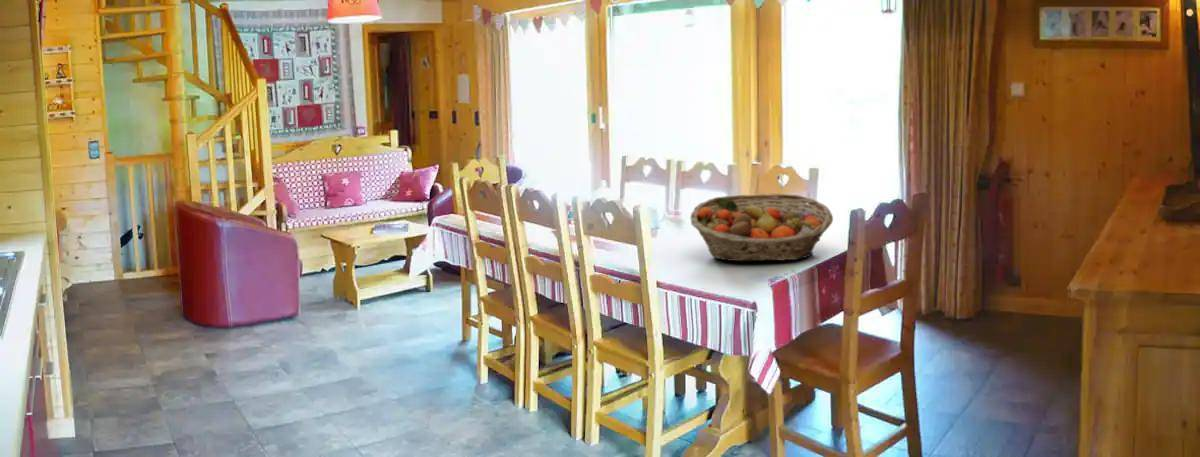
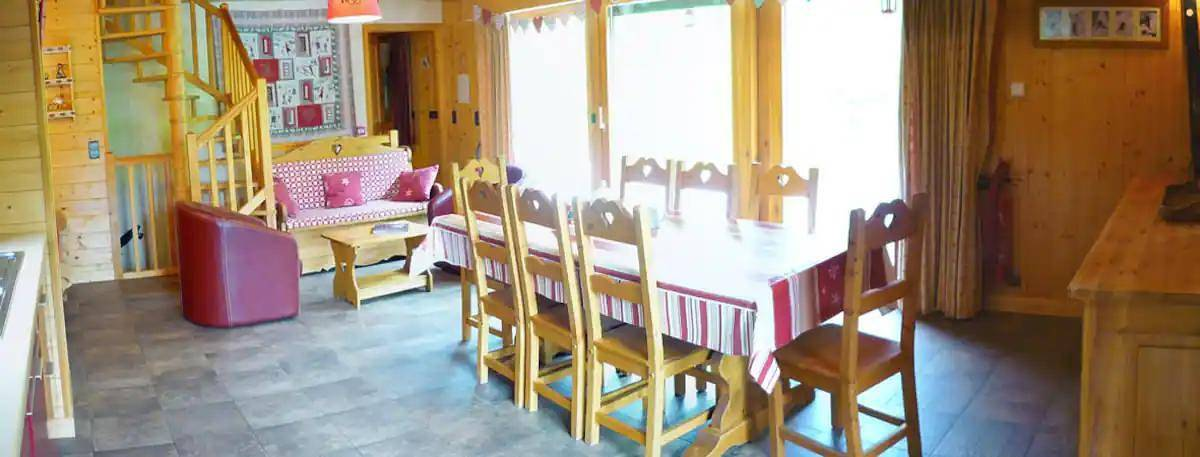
- fruit basket [690,193,834,262]
